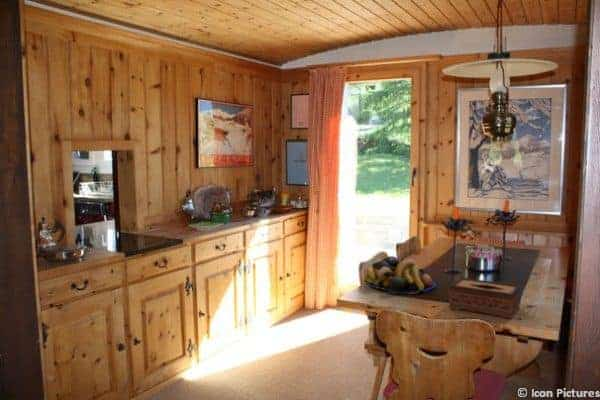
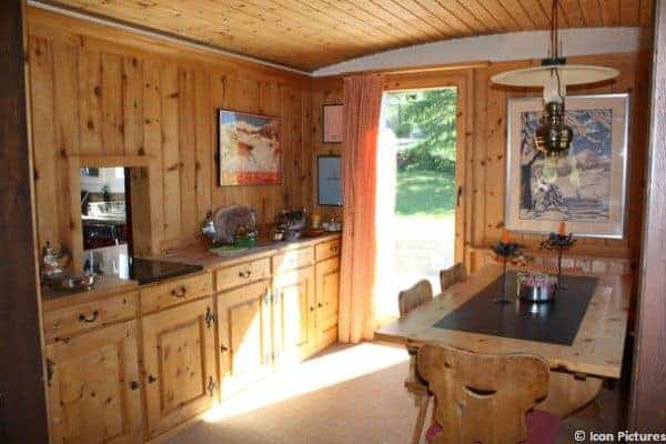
- tissue box [448,277,522,320]
- fruit bowl [364,255,436,295]
